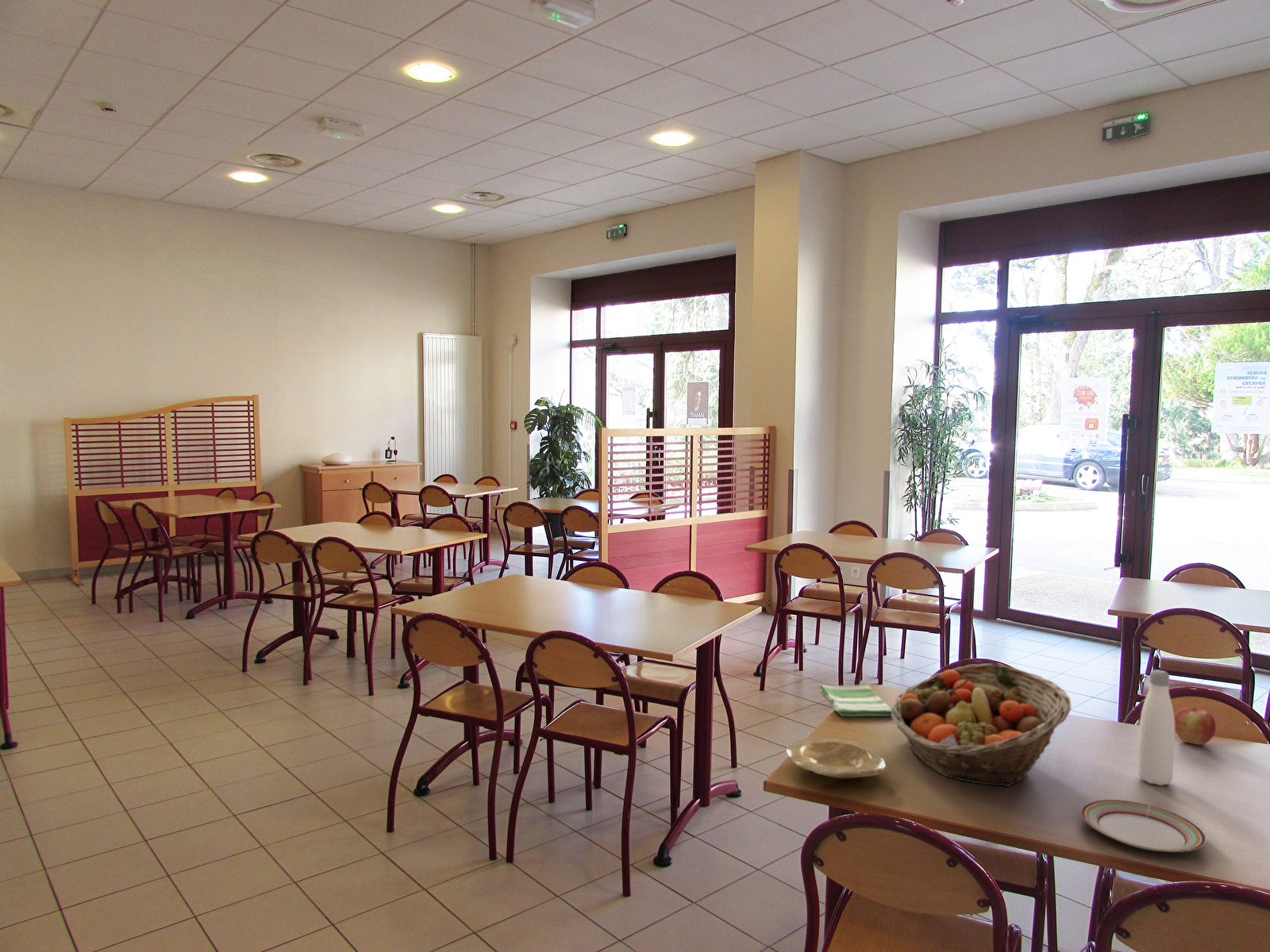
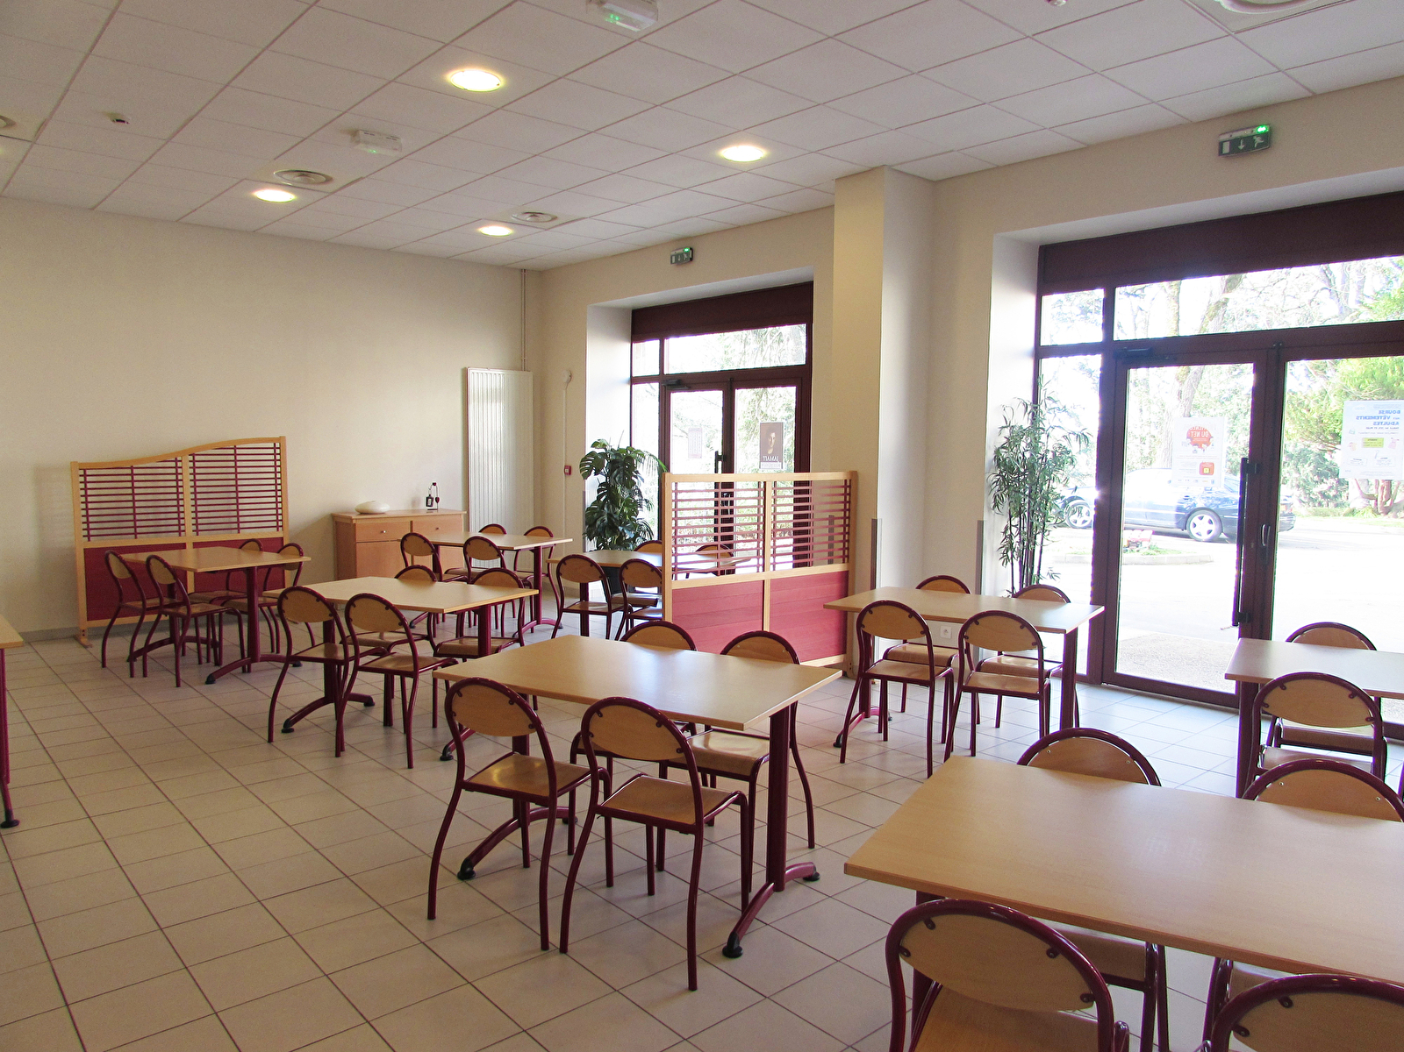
- plate [785,737,887,779]
- water bottle [1137,669,1176,786]
- fruit basket [891,662,1072,787]
- apple [1174,707,1217,746]
- dish towel [818,684,892,717]
- plate [1080,799,1207,853]
